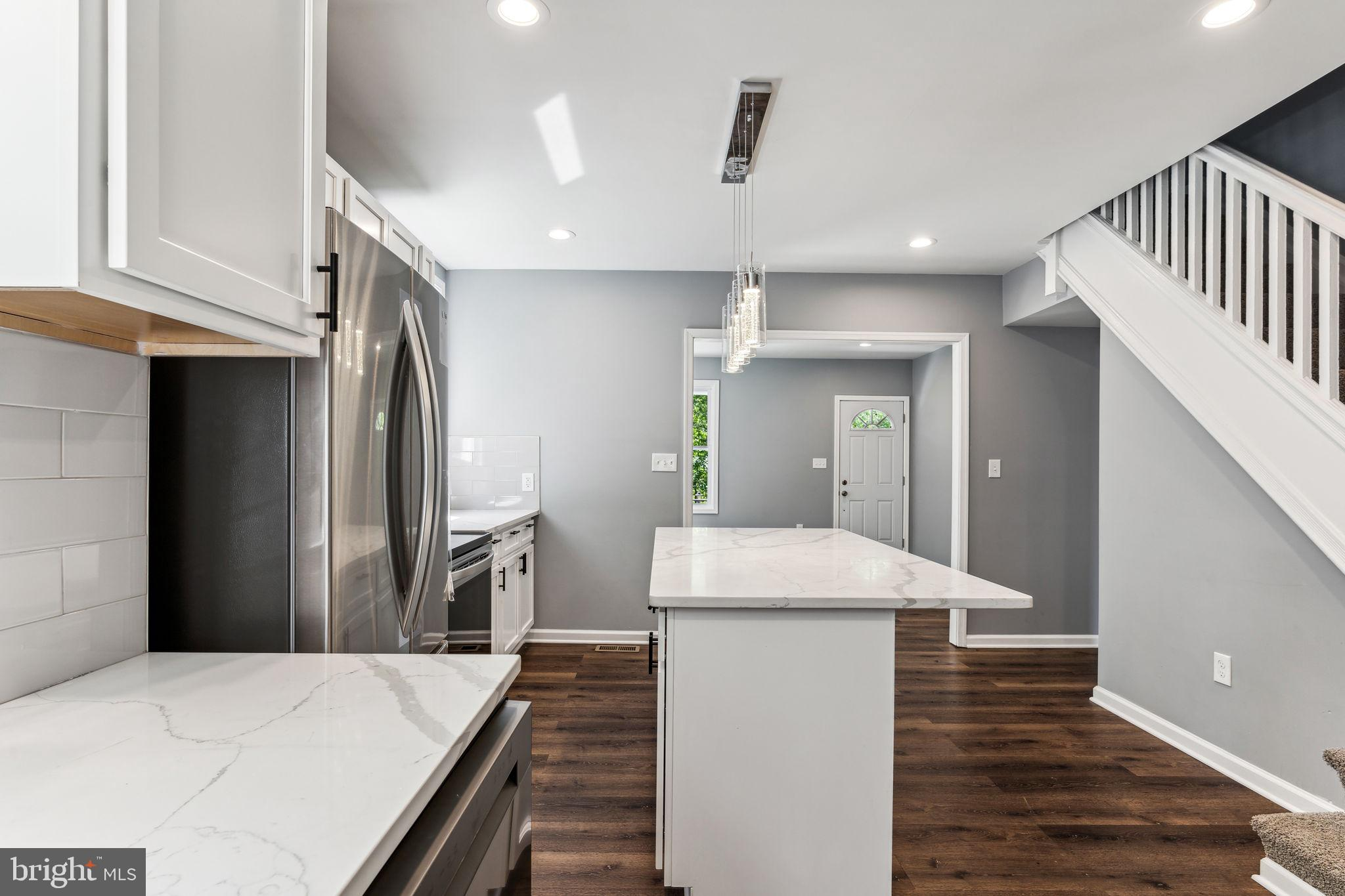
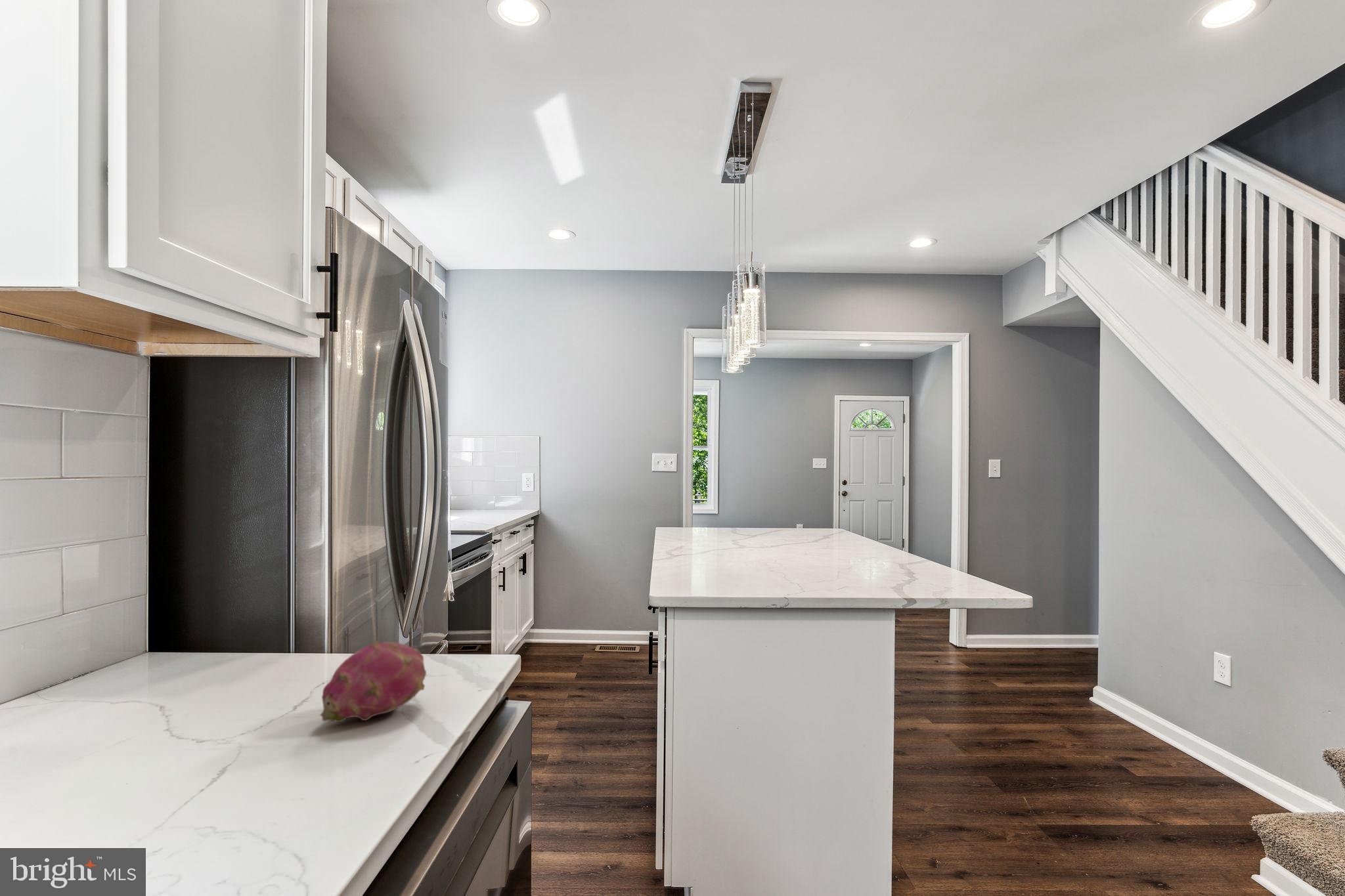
+ fruit [319,640,427,723]
